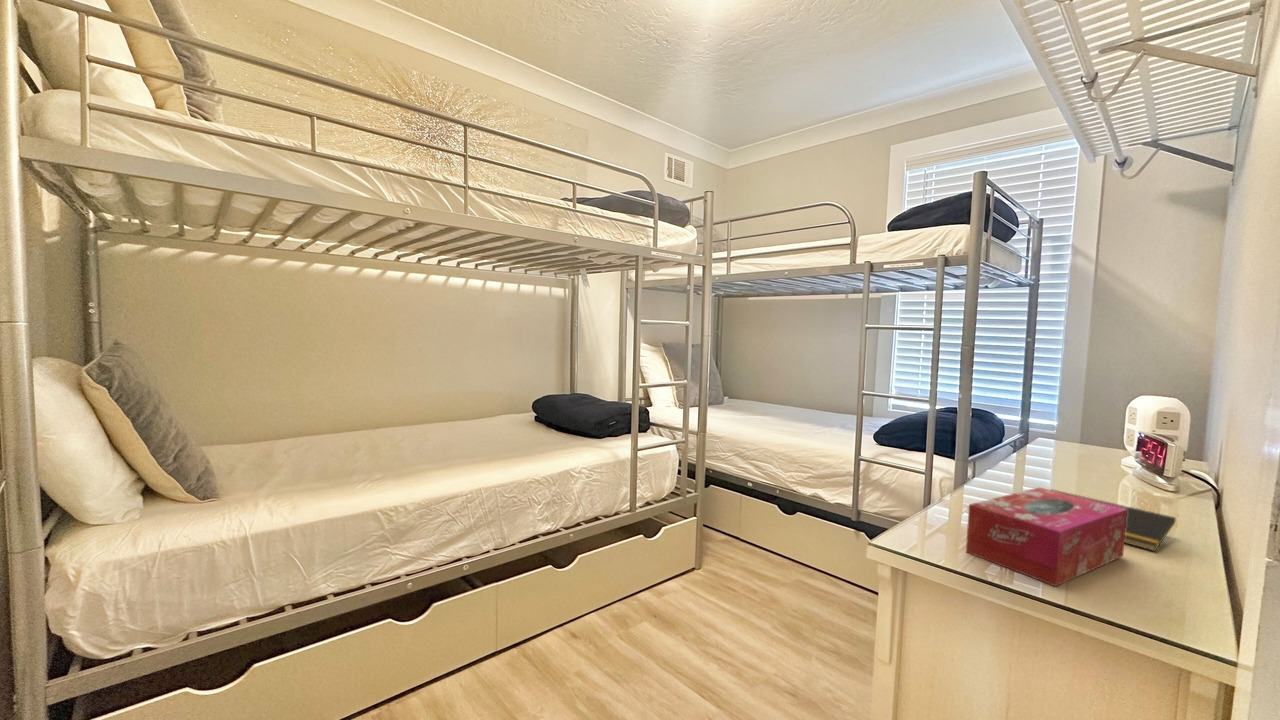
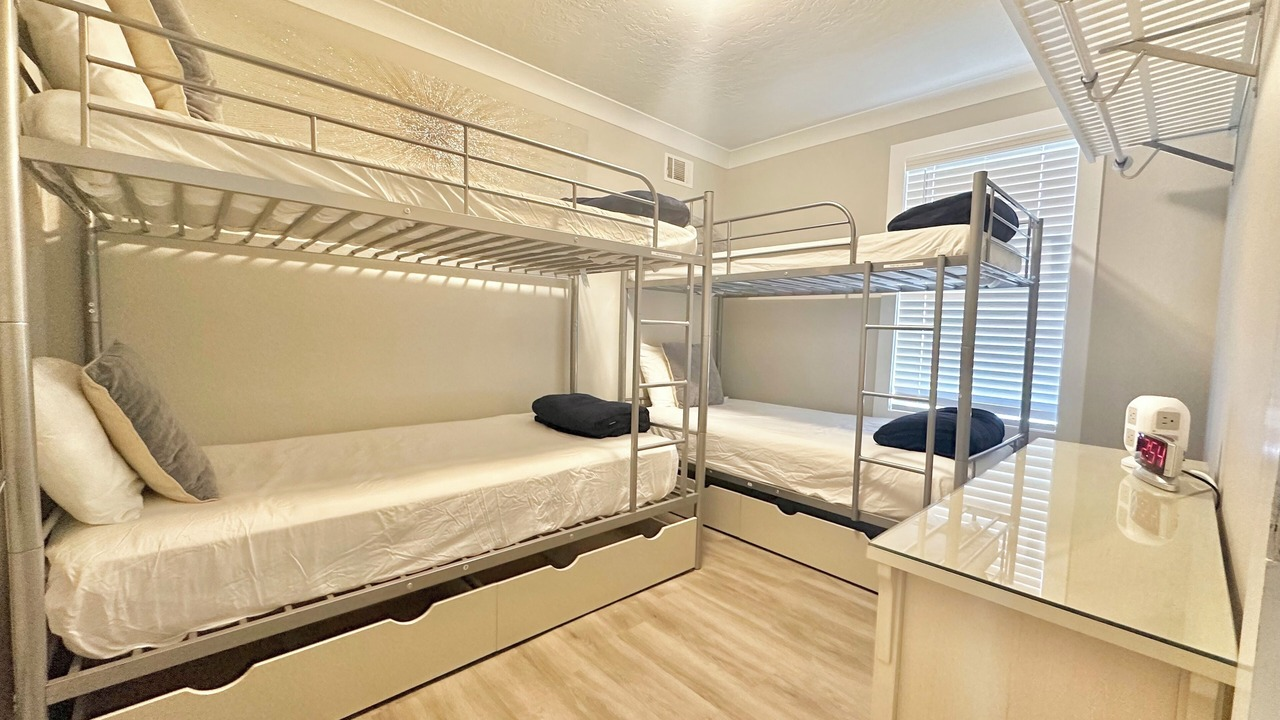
- tissue box [965,486,1127,587]
- notepad [1050,488,1177,552]
